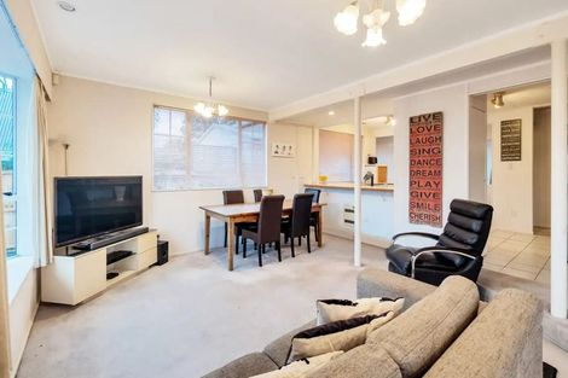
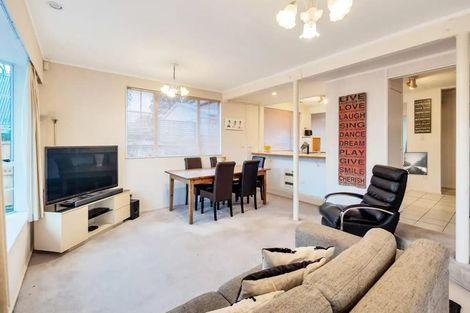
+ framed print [403,151,429,176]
